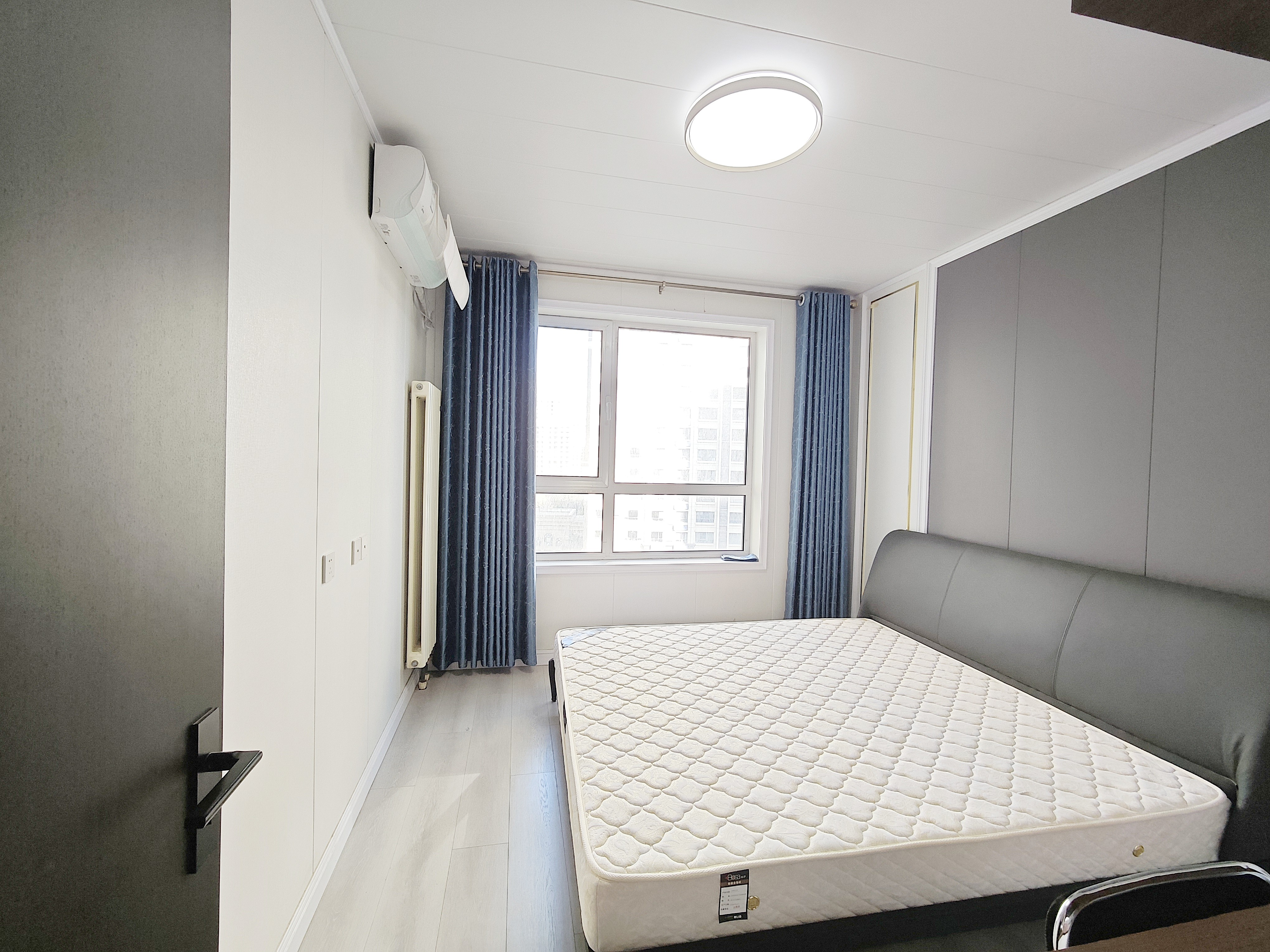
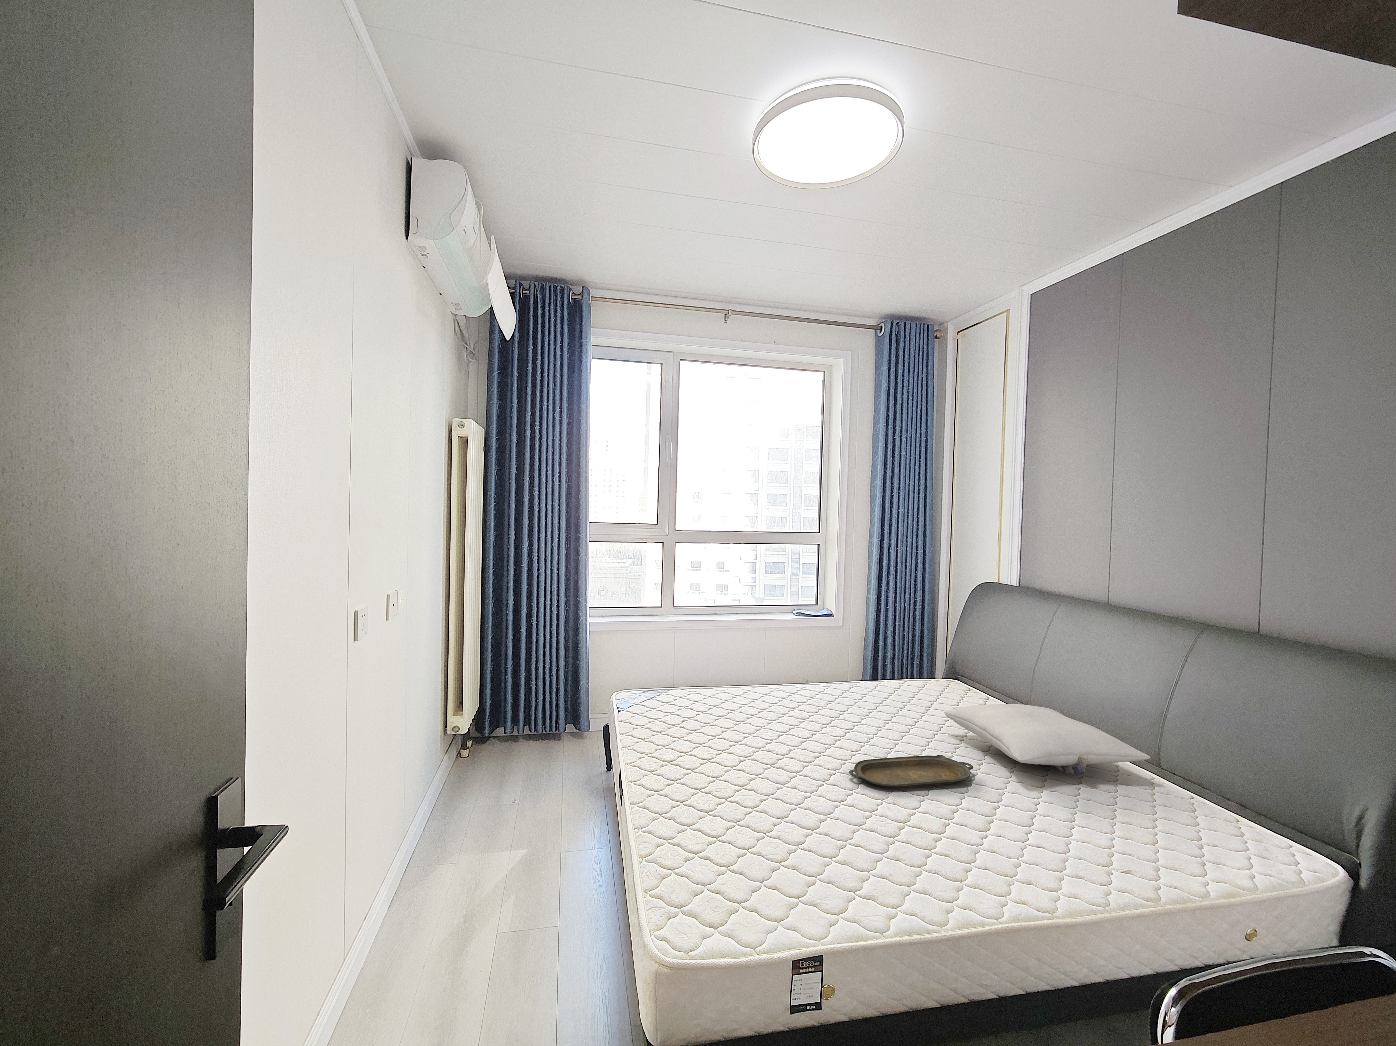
+ pillow [943,703,1151,776]
+ serving tray [849,755,974,789]
